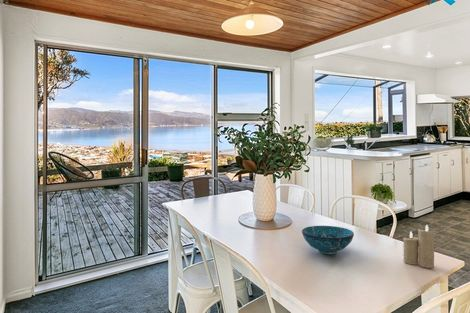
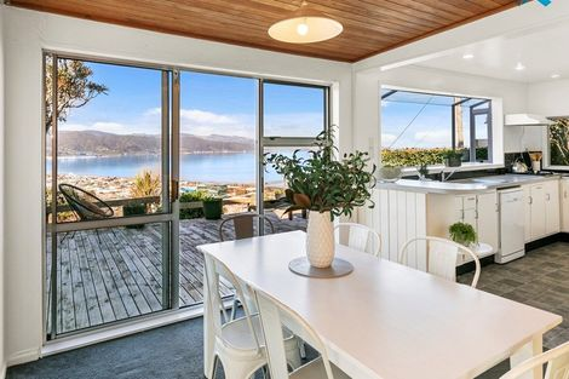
- decorative bowl [301,225,355,255]
- candle [402,224,436,269]
